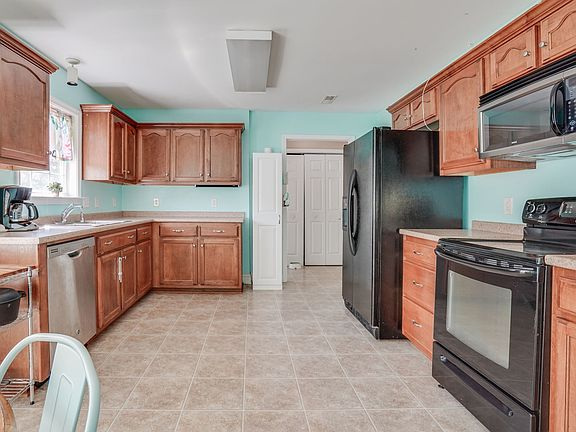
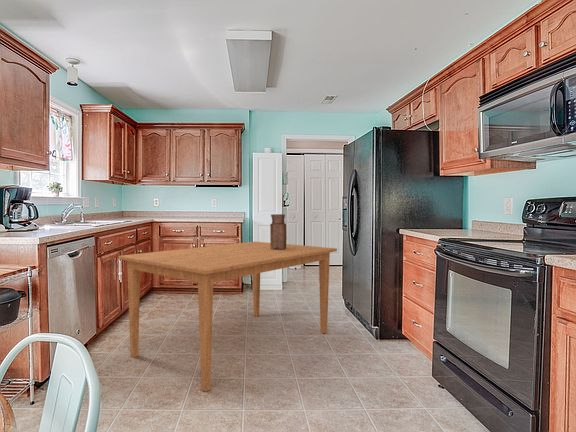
+ vase [269,213,287,249]
+ dining table [117,241,338,393]
